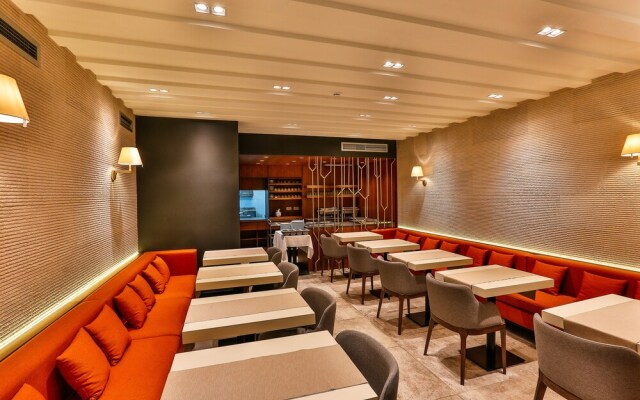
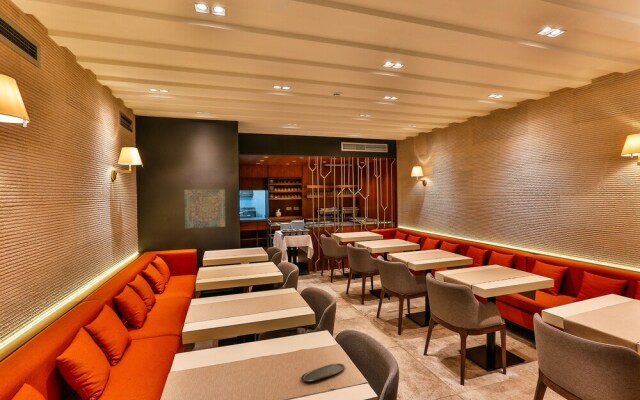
+ oval tray [300,363,345,382]
+ wall art [183,189,226,229]
